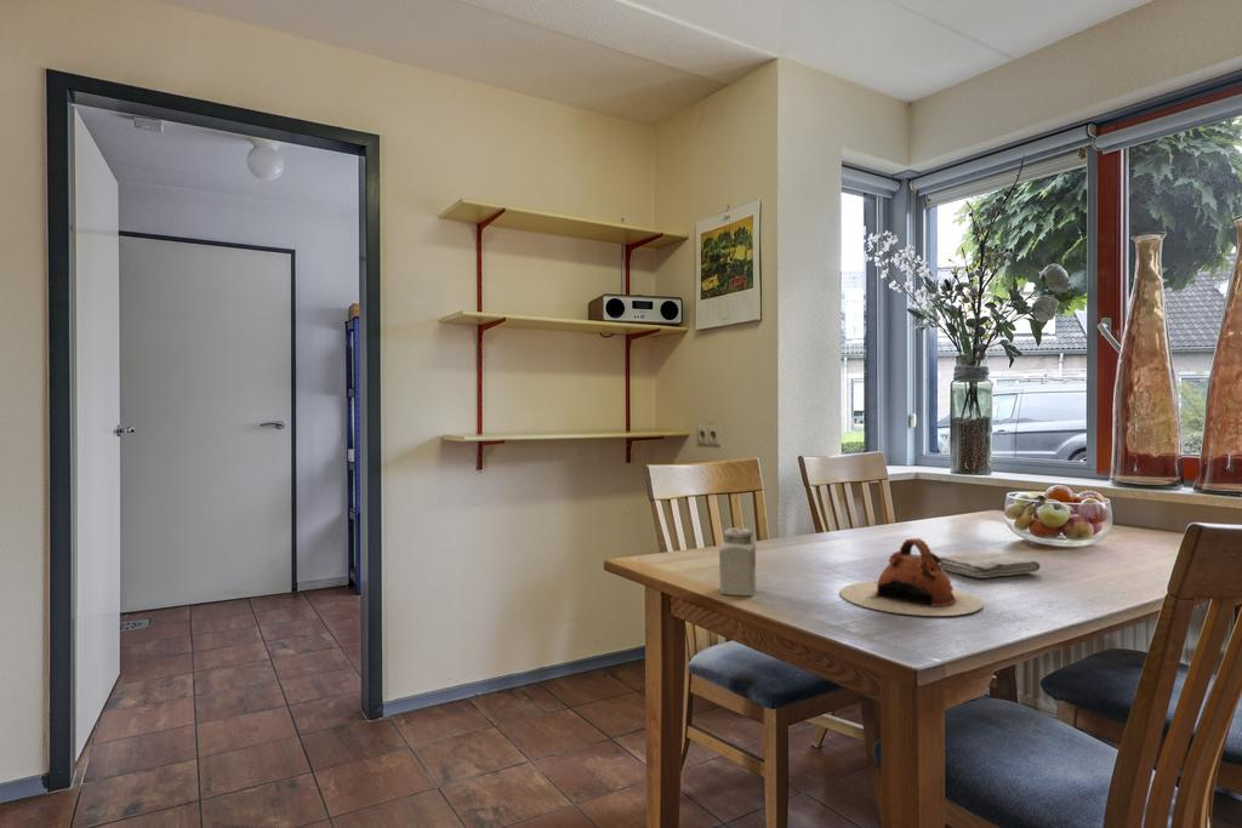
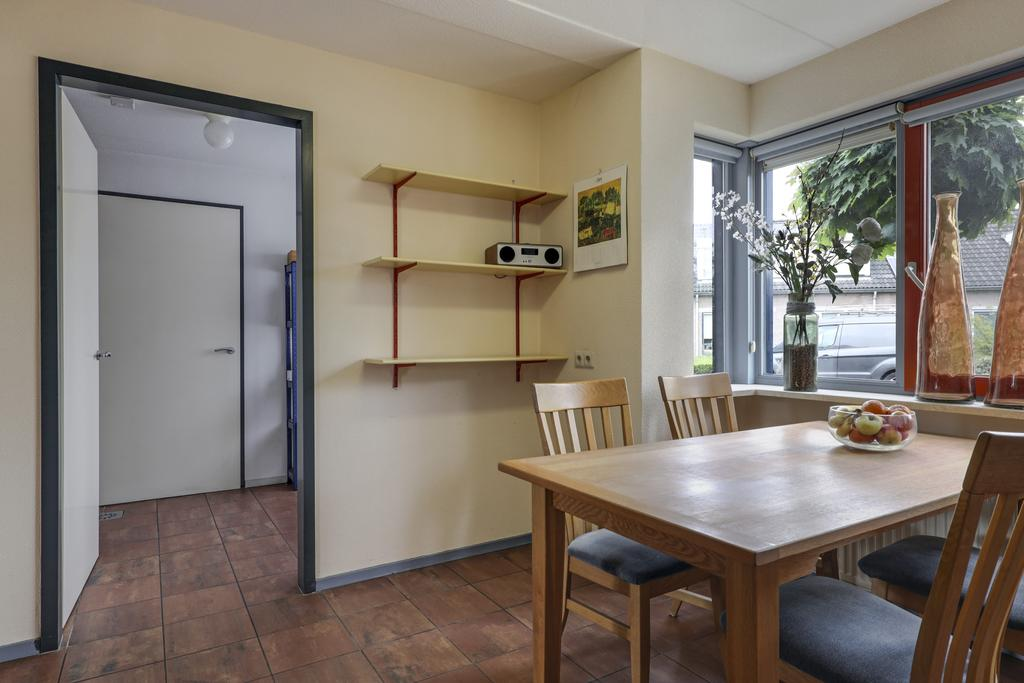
- washcloth [939,552,1042,579]
- salt shaker [718,526,757,596]
- teapot [839,537,984,617]
